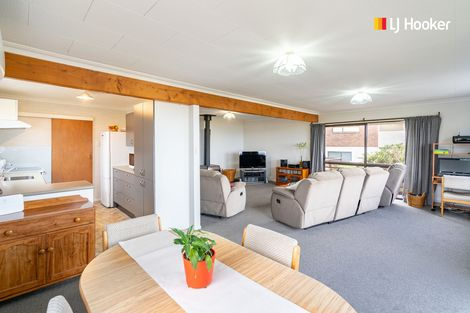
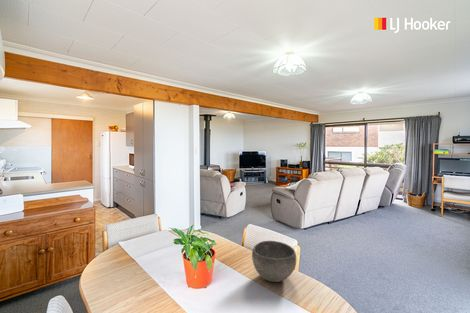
+ bowl [251,240,297,283]
